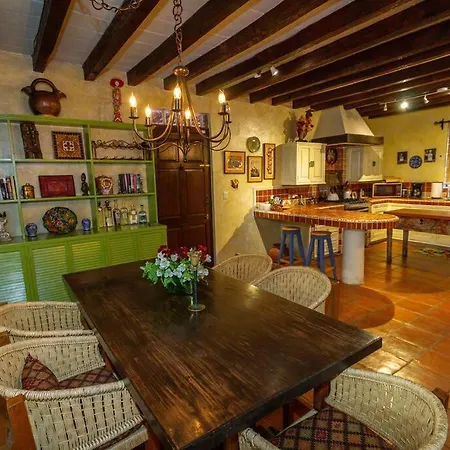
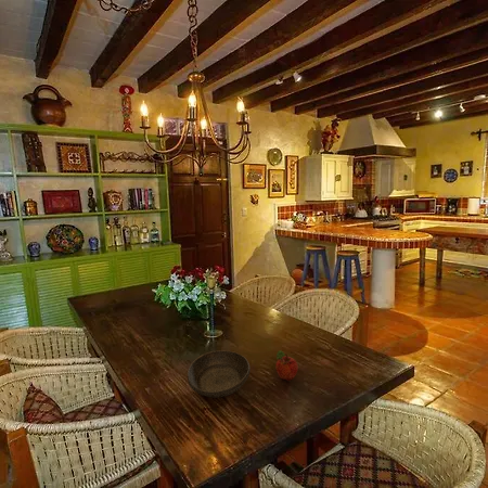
+ fruit [274,349,299,382]
+ bowl [187,349,252,399]
